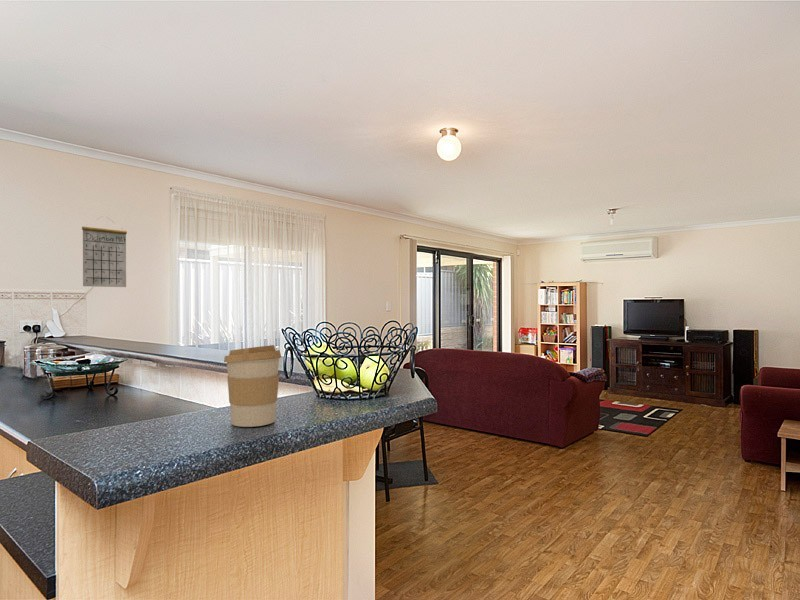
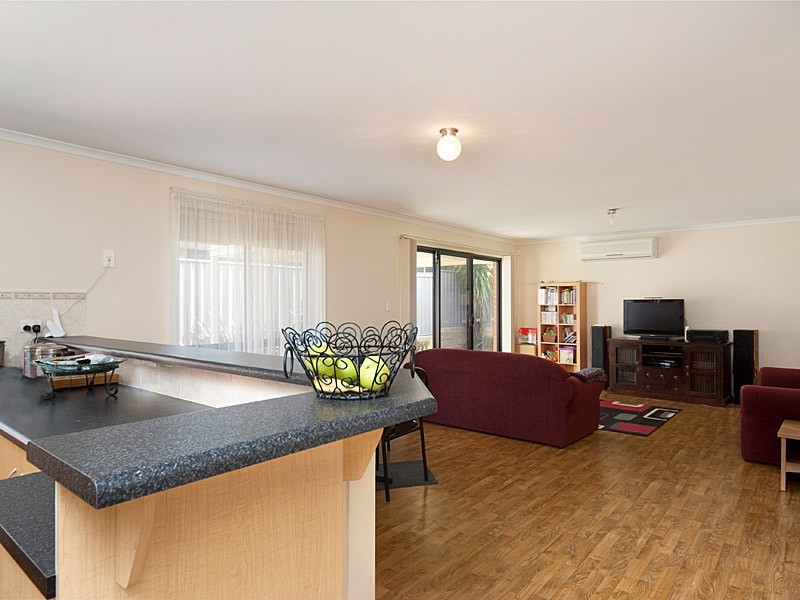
- coffee cup [223,344,282,428]
- calendar [81,216,128,288]
